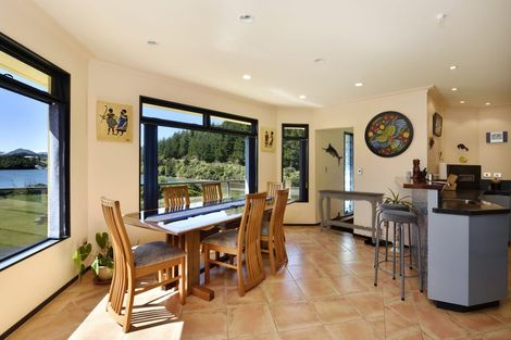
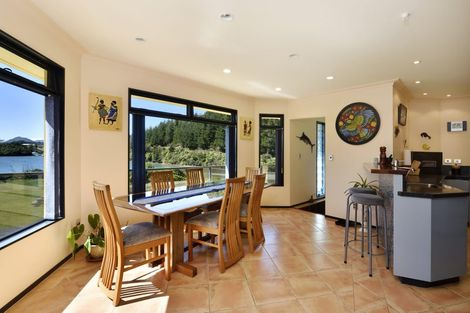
- console table [316,189,386,244]
